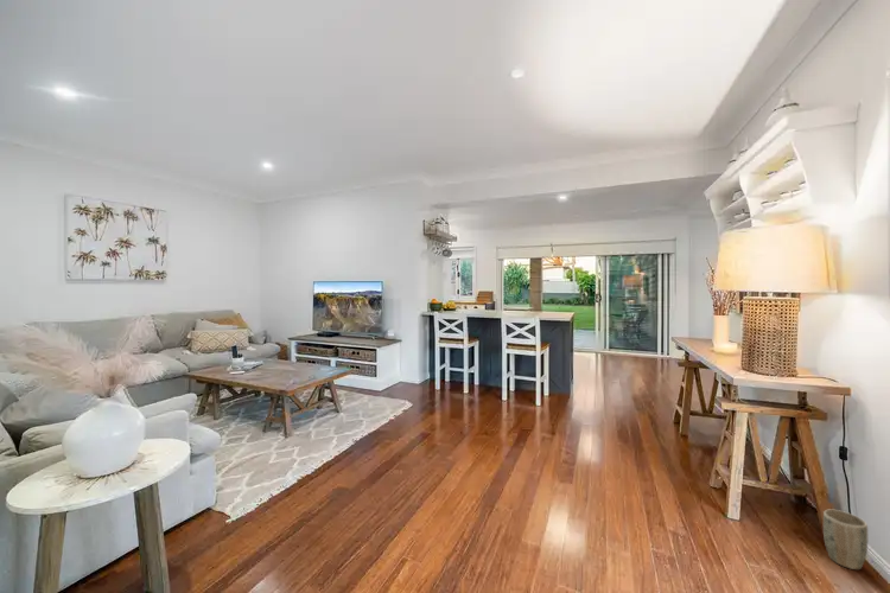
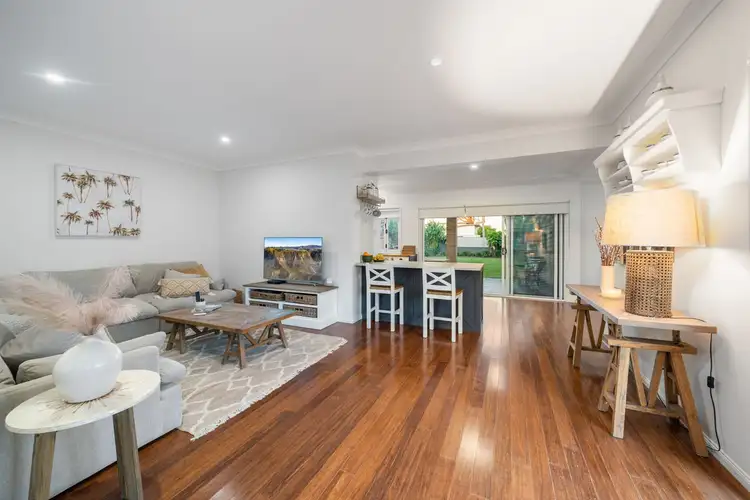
- plant pot [822,509,869,570]
